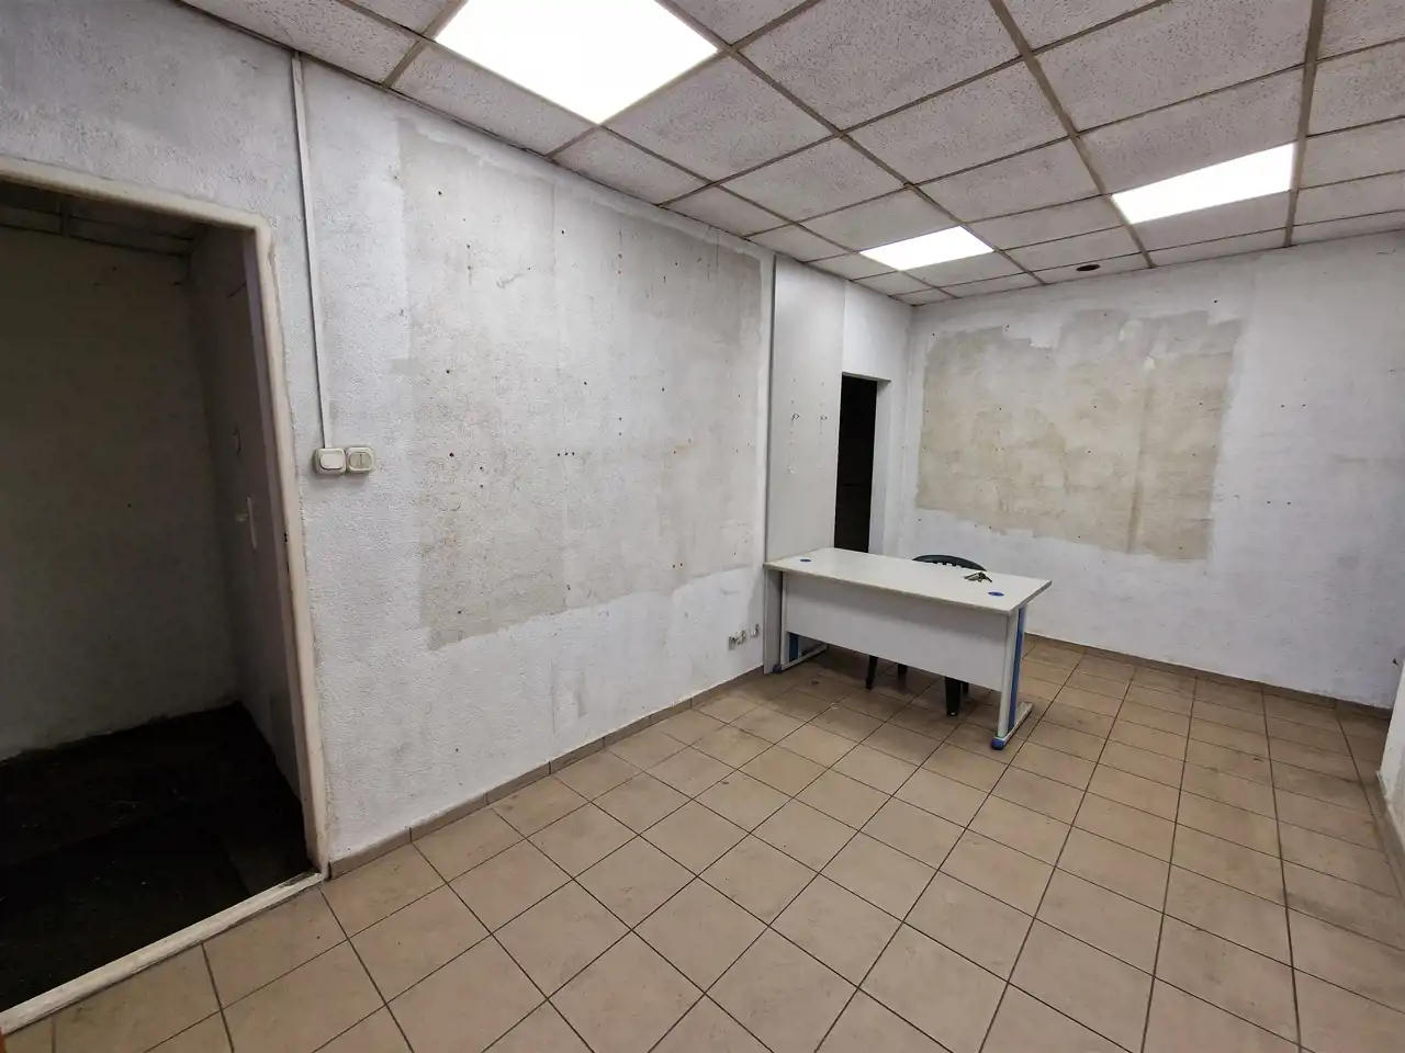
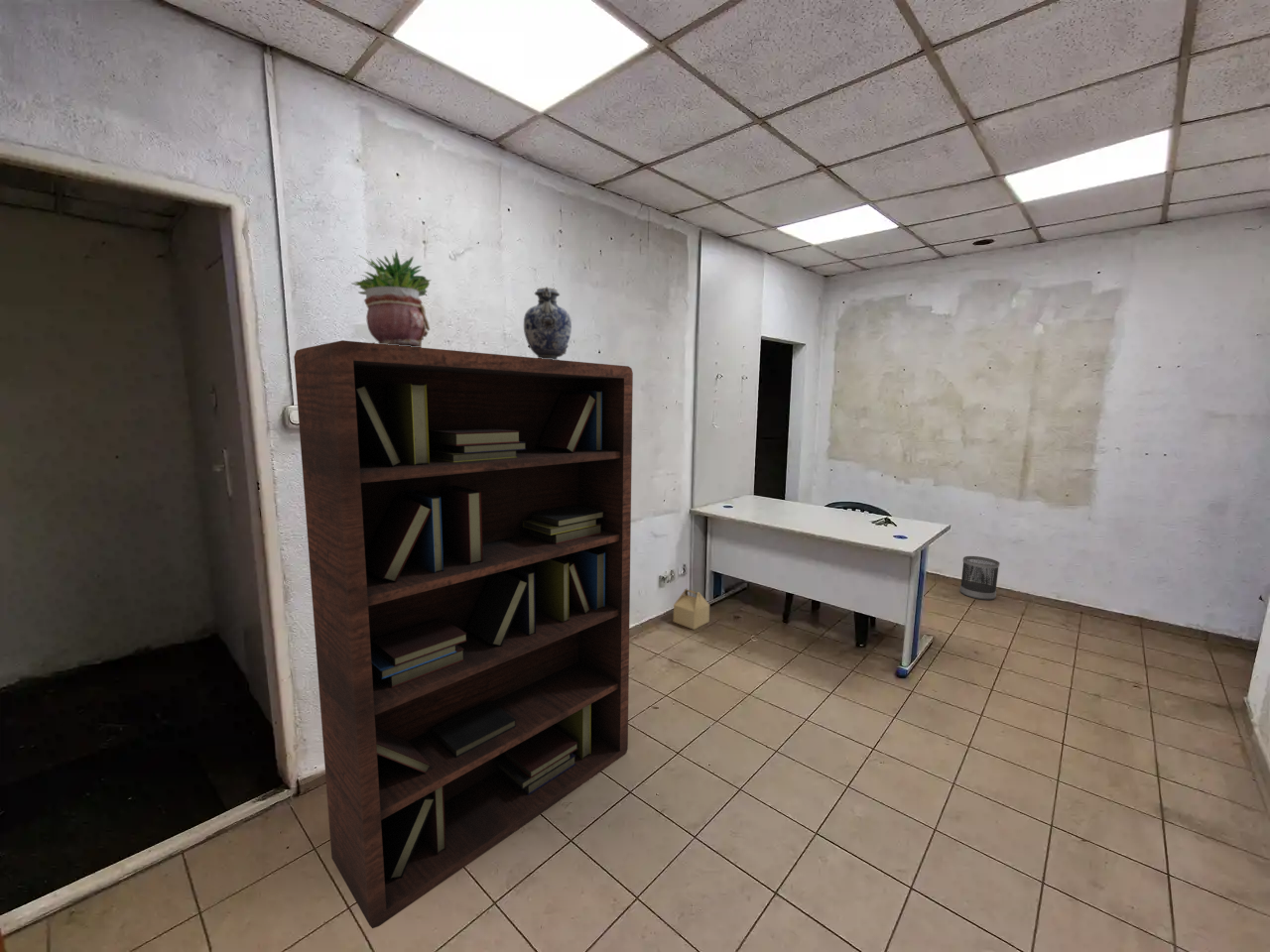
+ decorative vase [523,286,572,360]
+ wastebasket [958,555,1001,601]
+ potted plant [351,249,432,347]
+ bookcase [293,339,634,929]
+ cardboard box [673,587,710,631]
